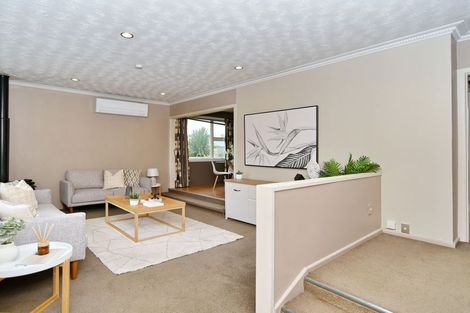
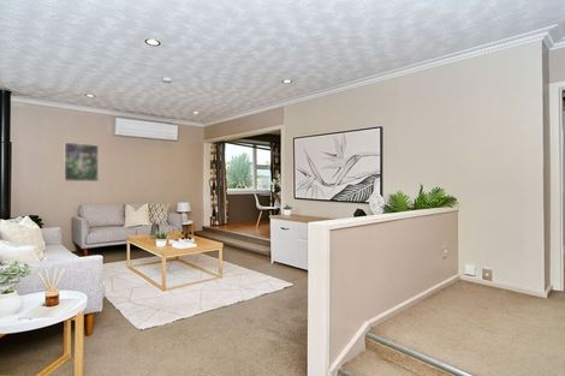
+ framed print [64,142,100,183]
